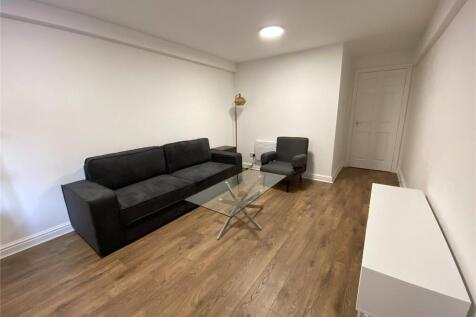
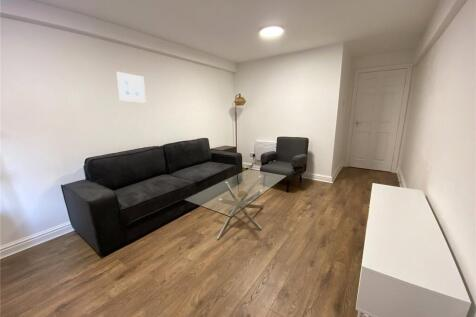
+ wall art [115,71,146,104]
